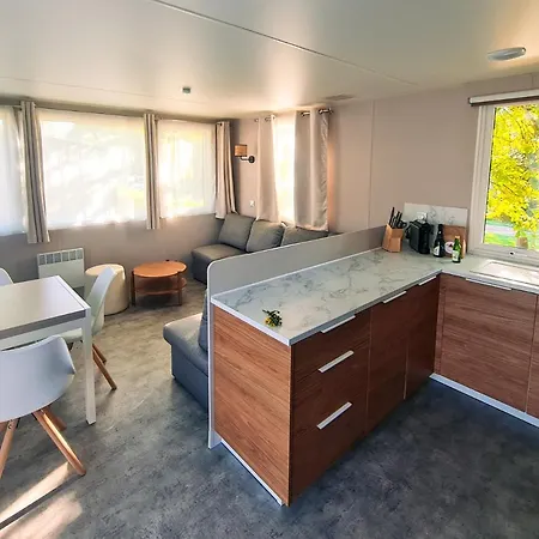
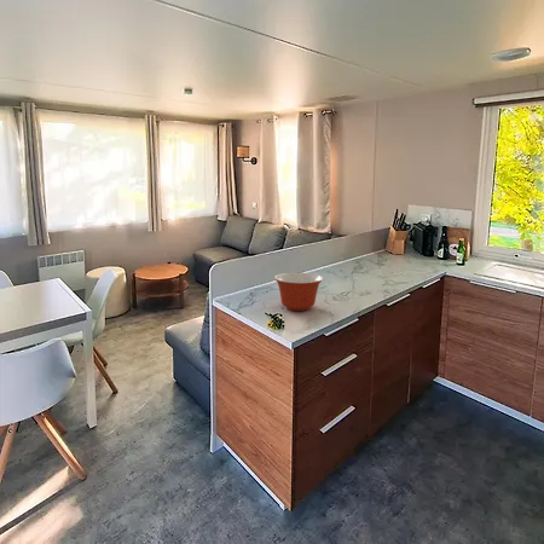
+ mixing bowl [273,272,324,312]
